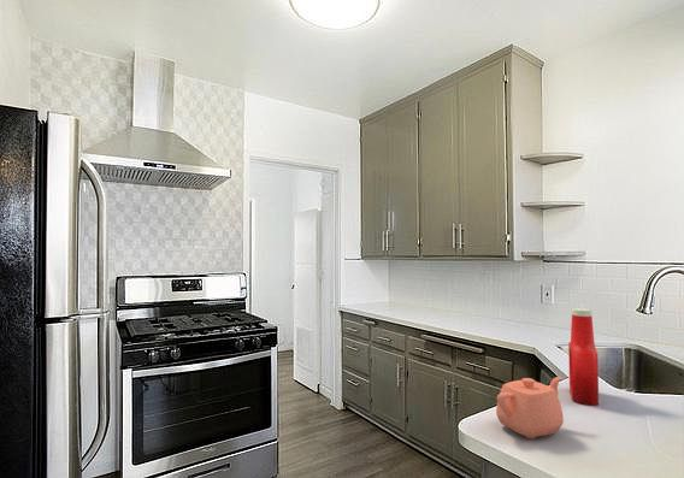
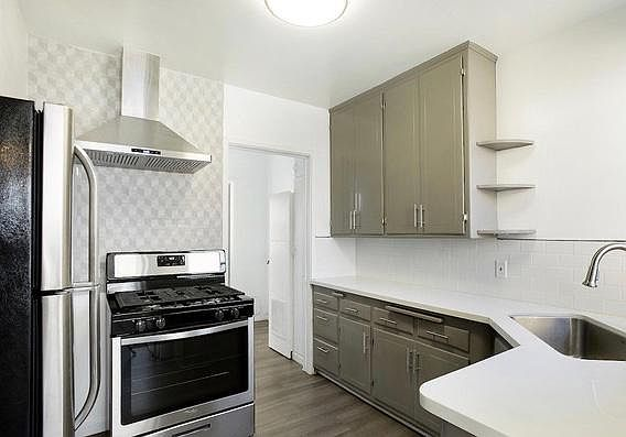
- soap bottle [567,307,600,407]
- teapot [495,376,565,441]
